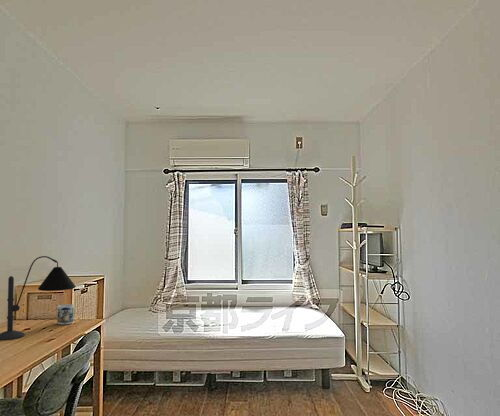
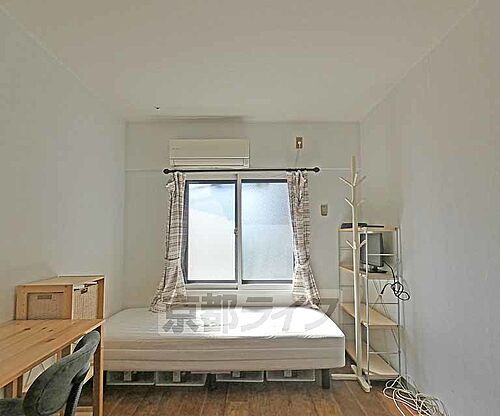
- mug [56,303,75,326]
- desk lamp [0,255,77,341]
